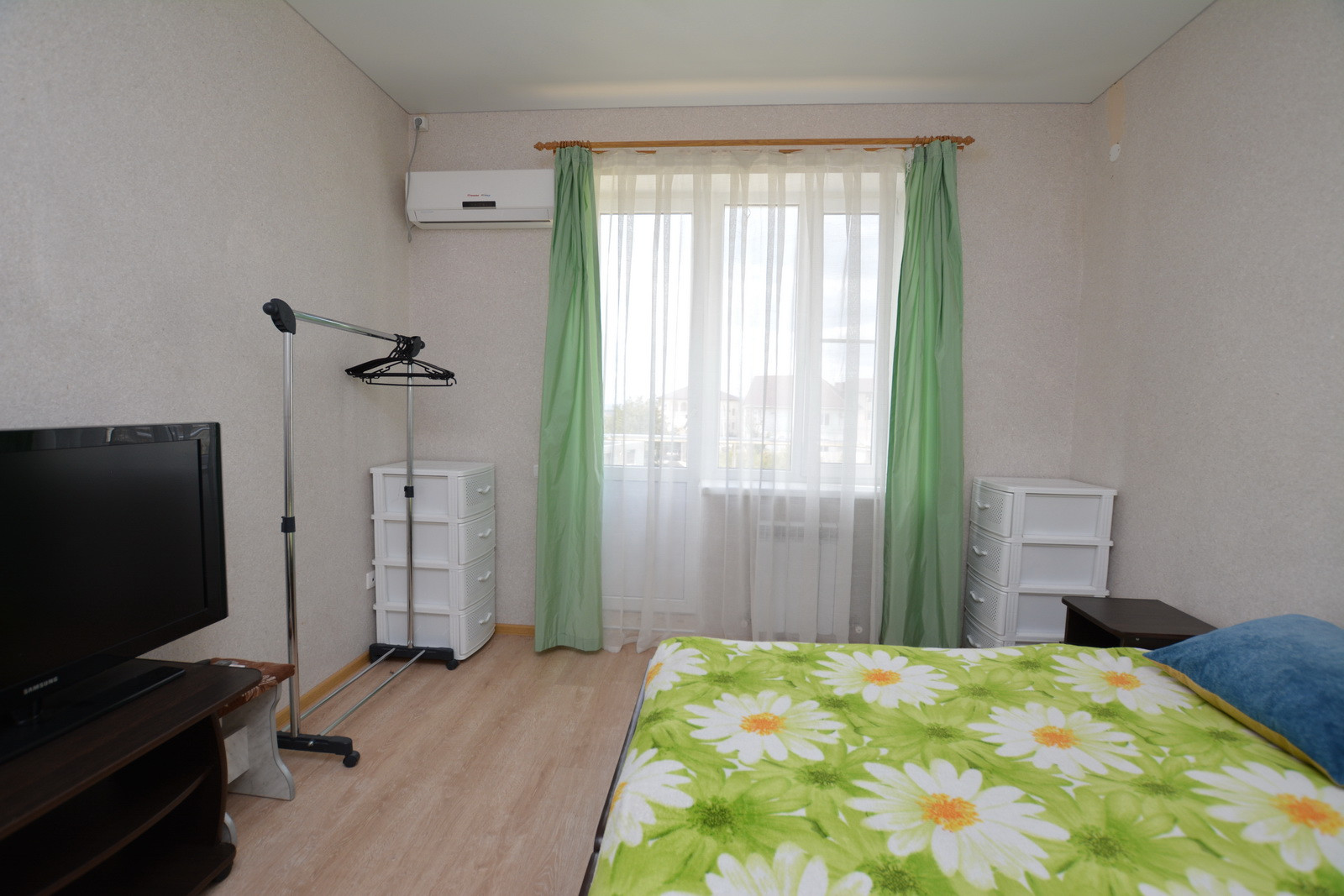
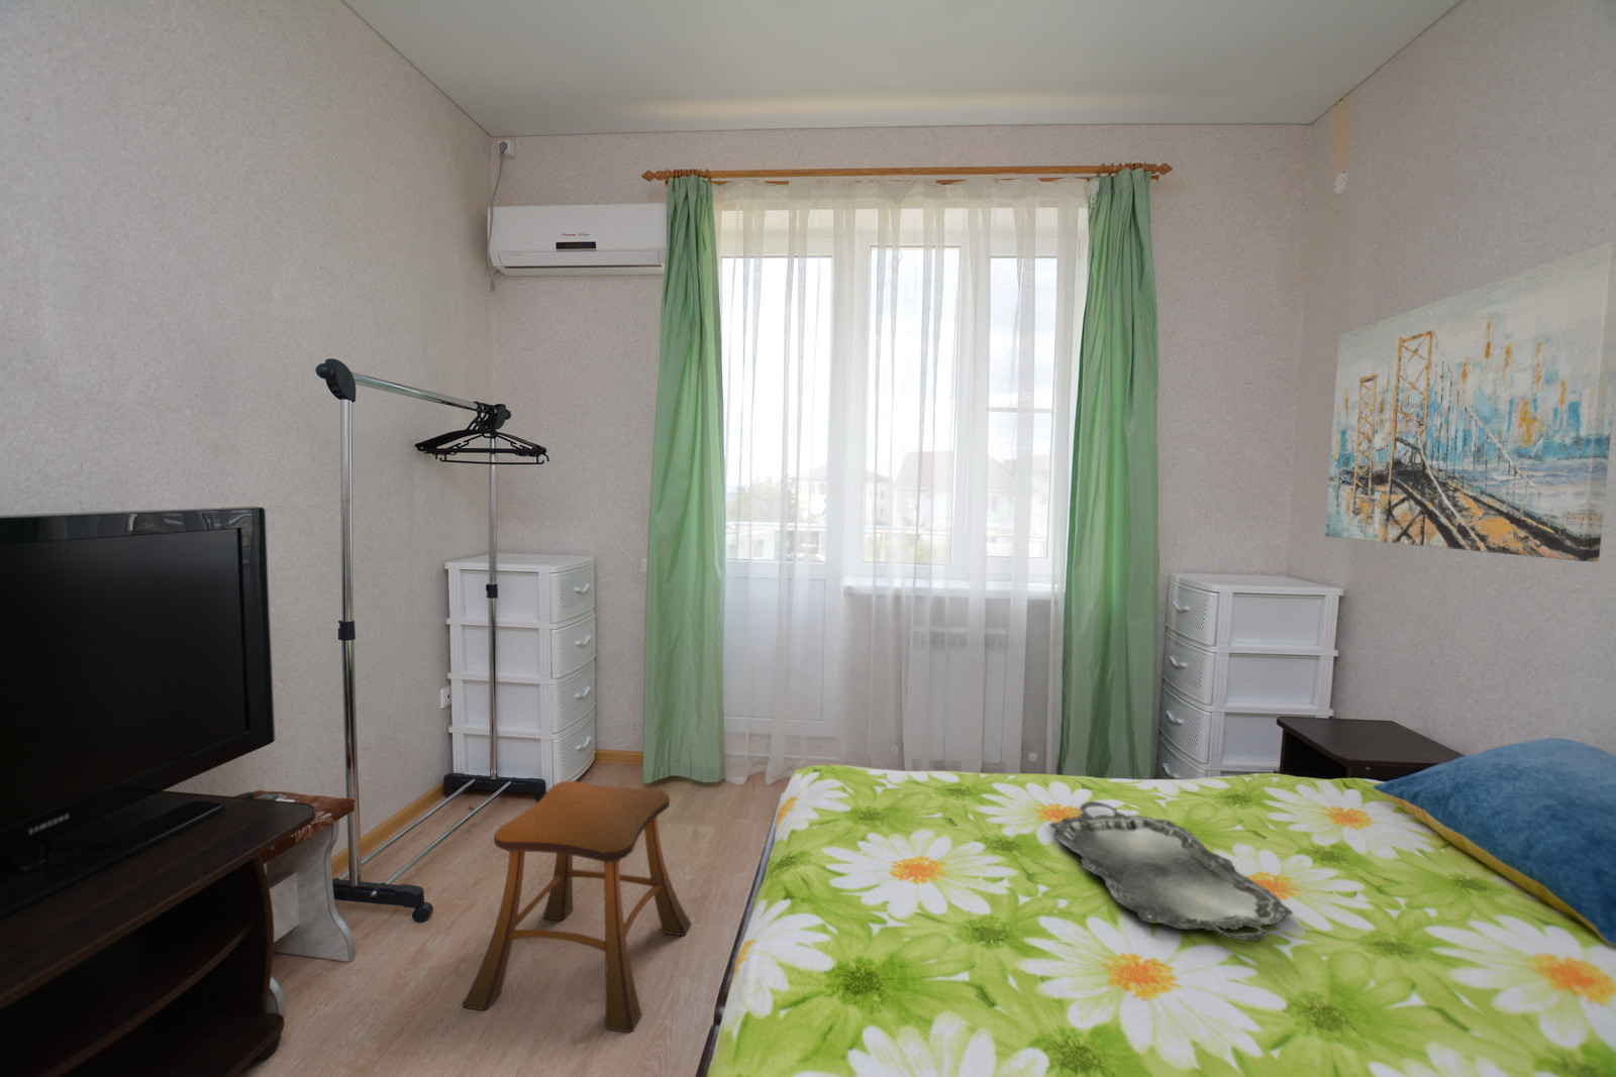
+ serving tray [1048,801,1294,942]
+ wall art [1324,240,1616,563]
+ stool [462,779,691,1034]
